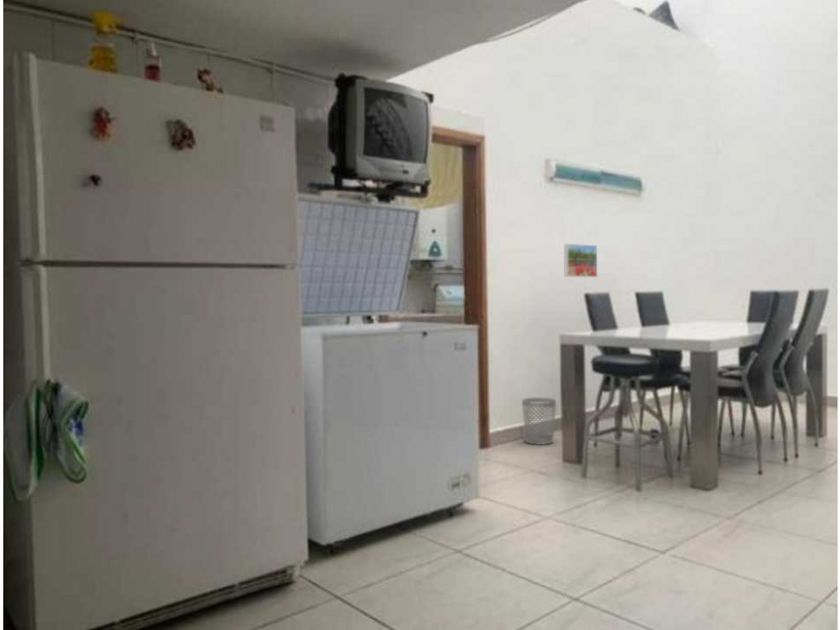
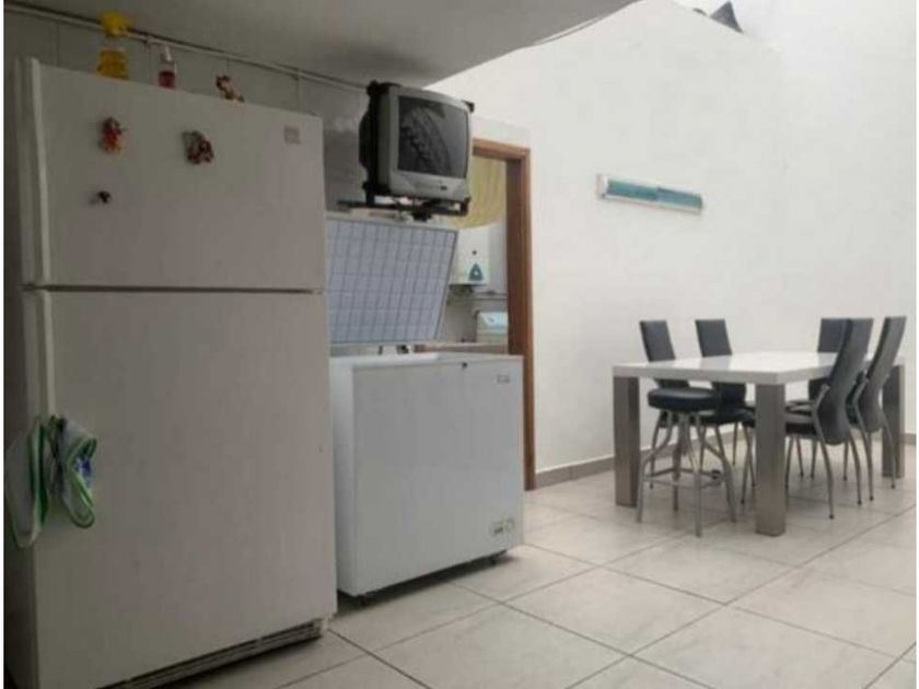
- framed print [563,243,598,278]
- wastebasket [521,397,557,446]
